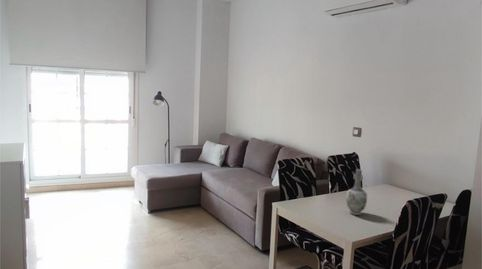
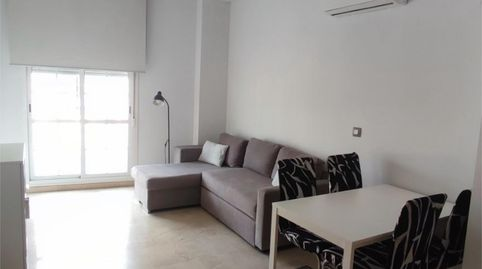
- vase [345,168,368,216]
